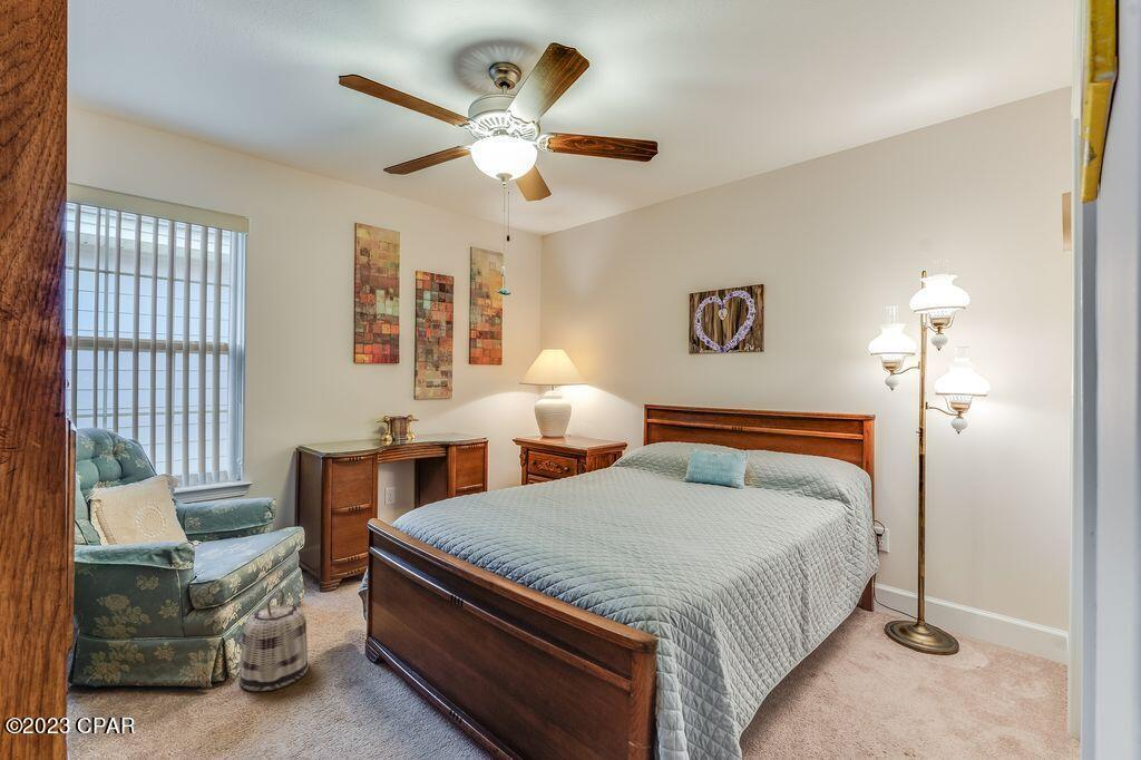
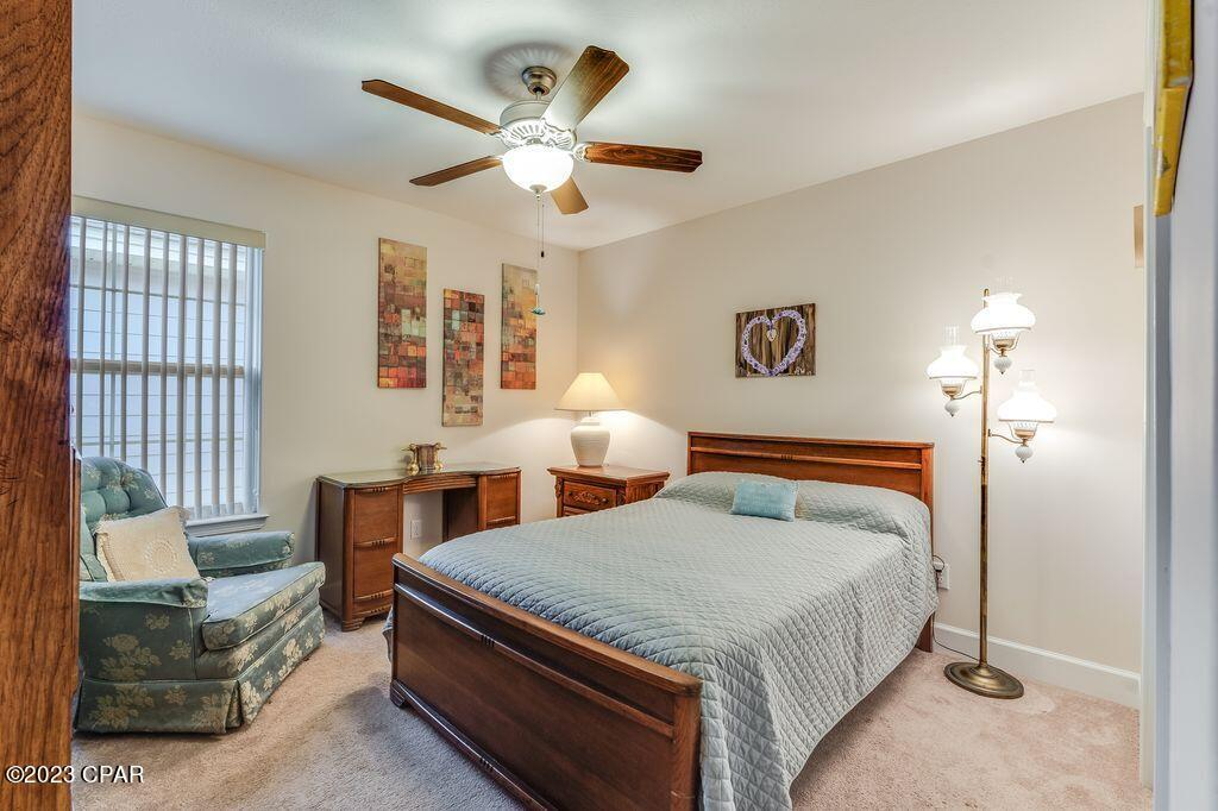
- basket [238,590,310,692]
